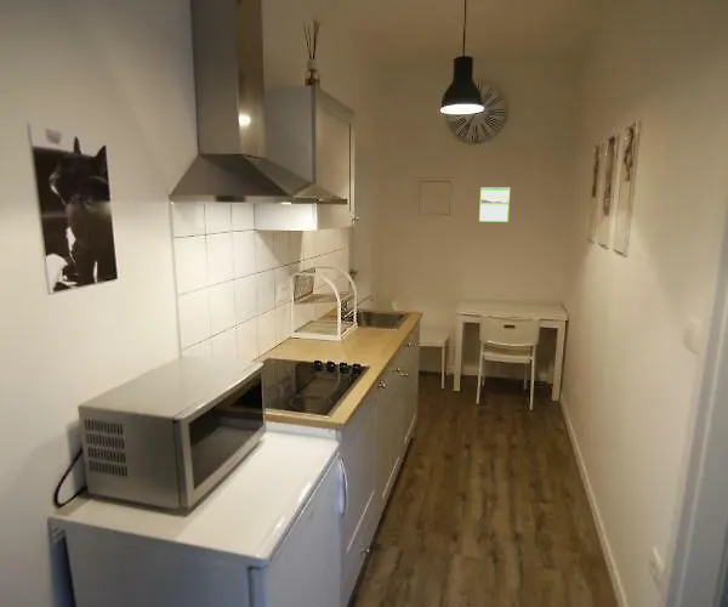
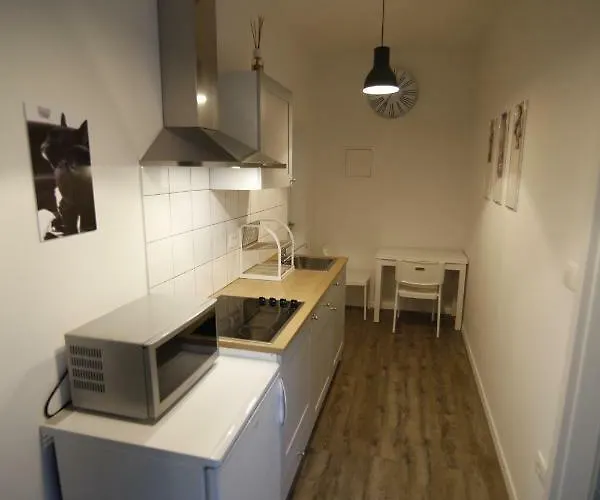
- calendar [478,186,511,223]
